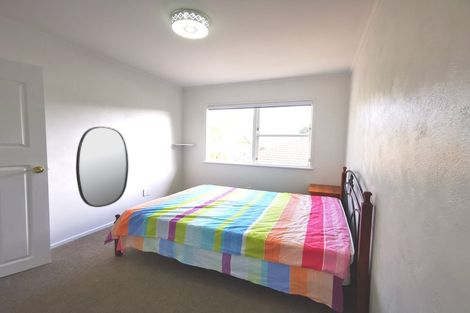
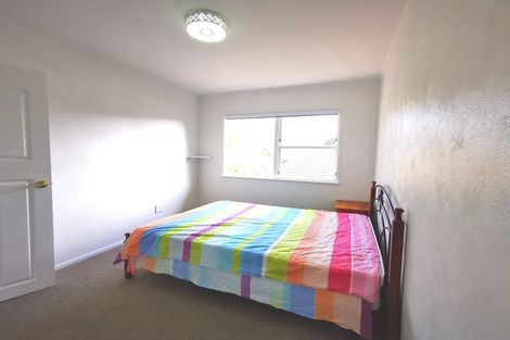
- home mirror [75,126,129,208]
